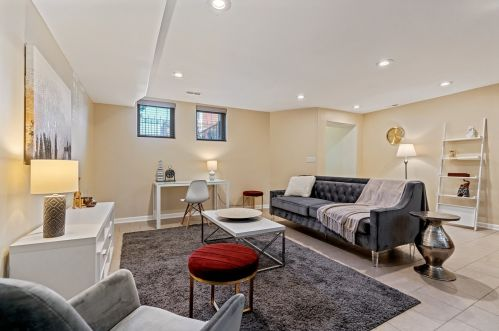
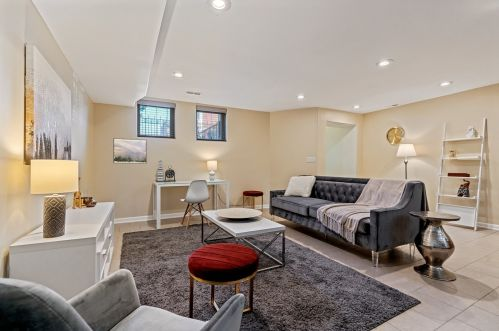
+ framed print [112,137,148,164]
